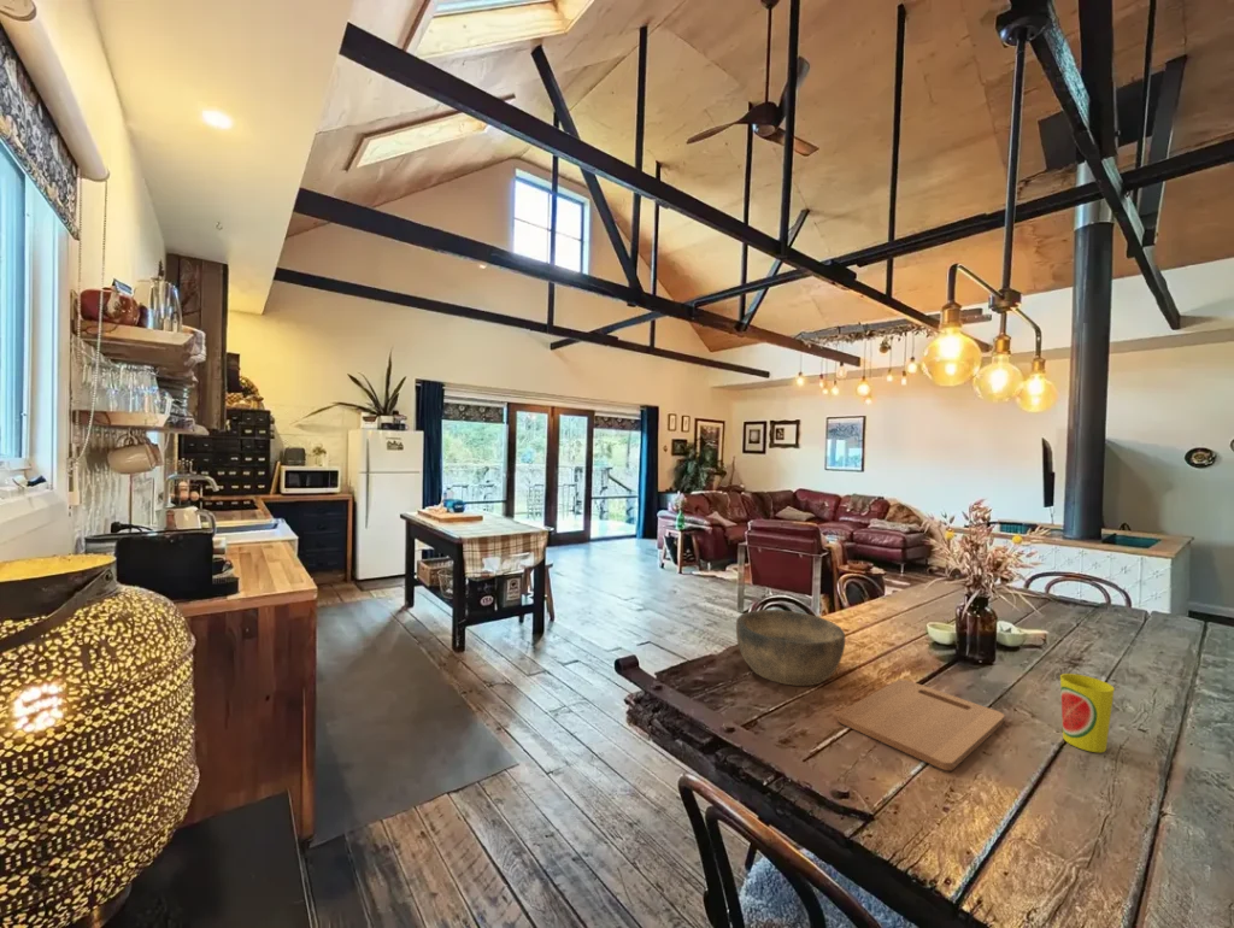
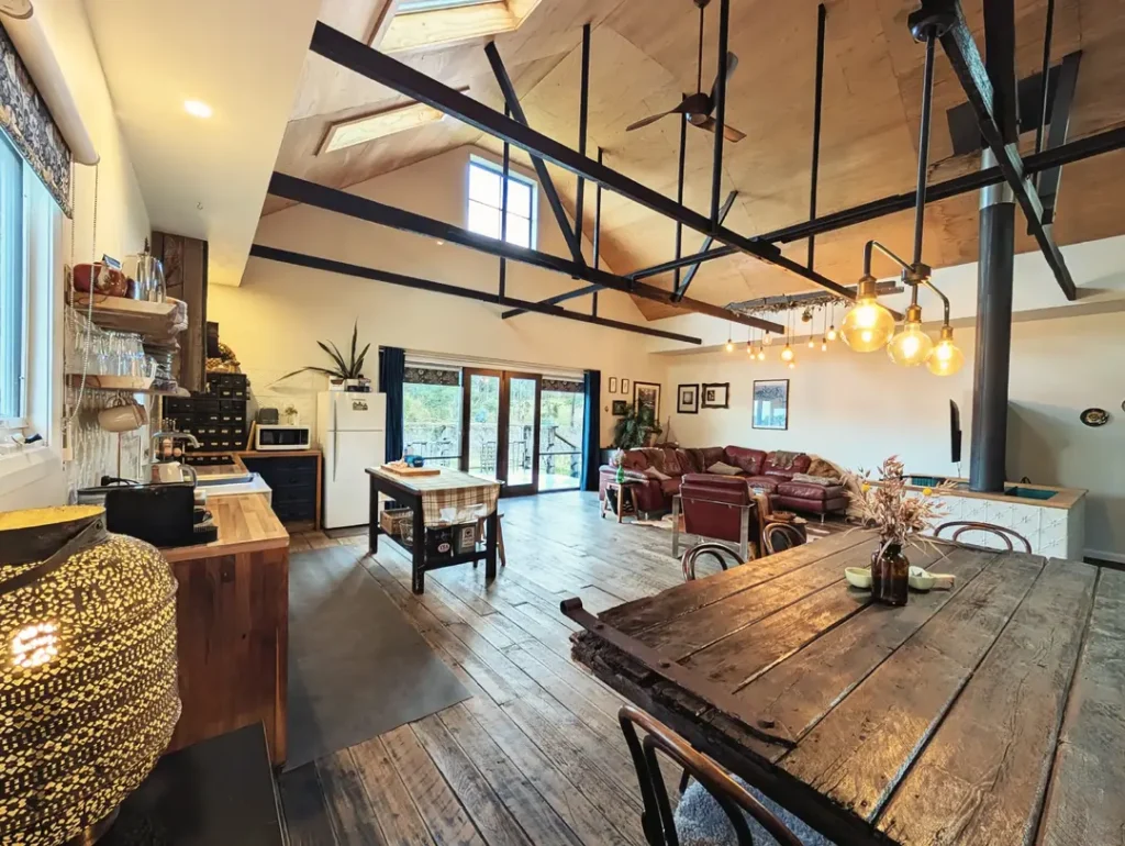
- cutting board [836,677,1006,771]
- cup [1059,672,1116,753]
- bowl [735,609,846,687]
